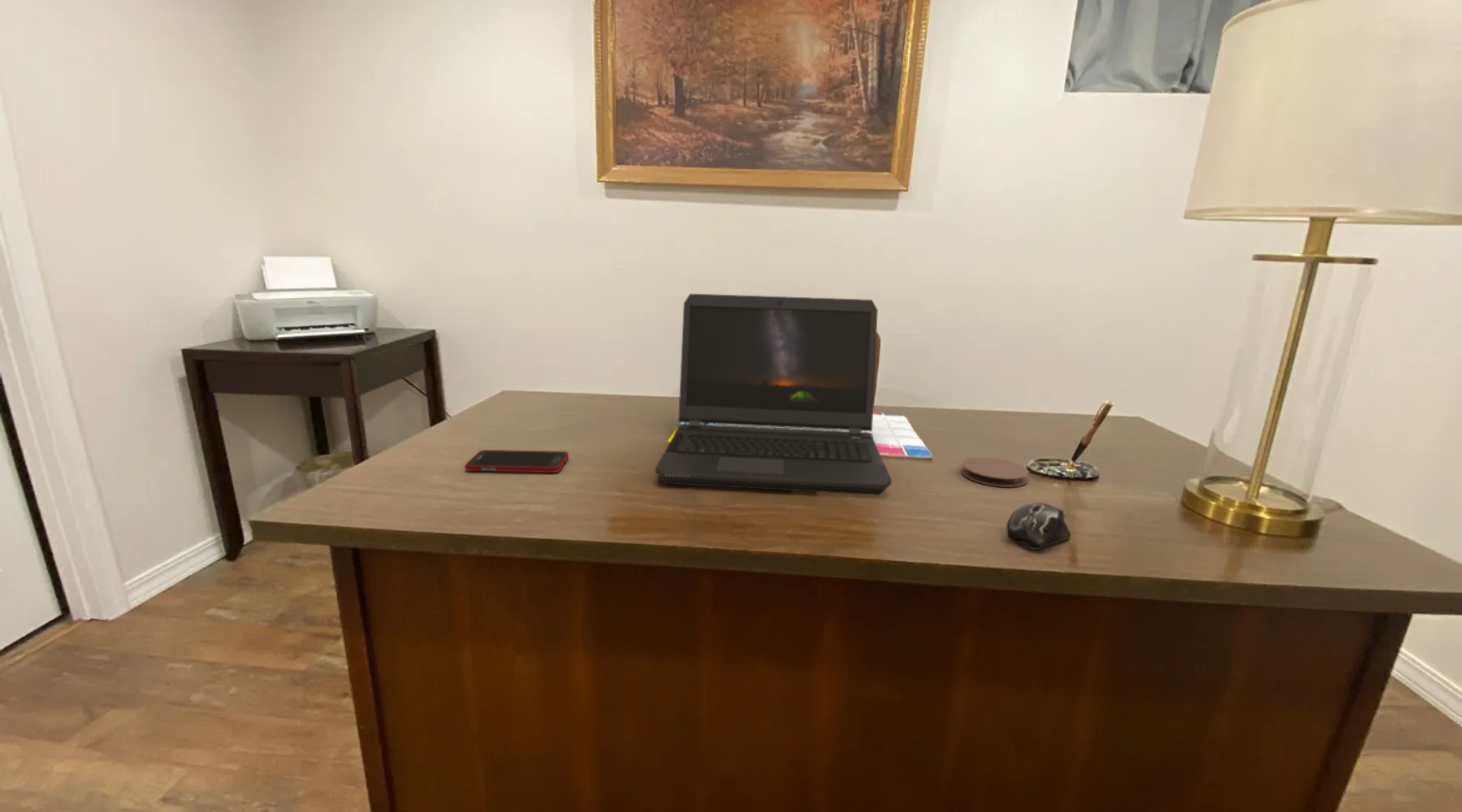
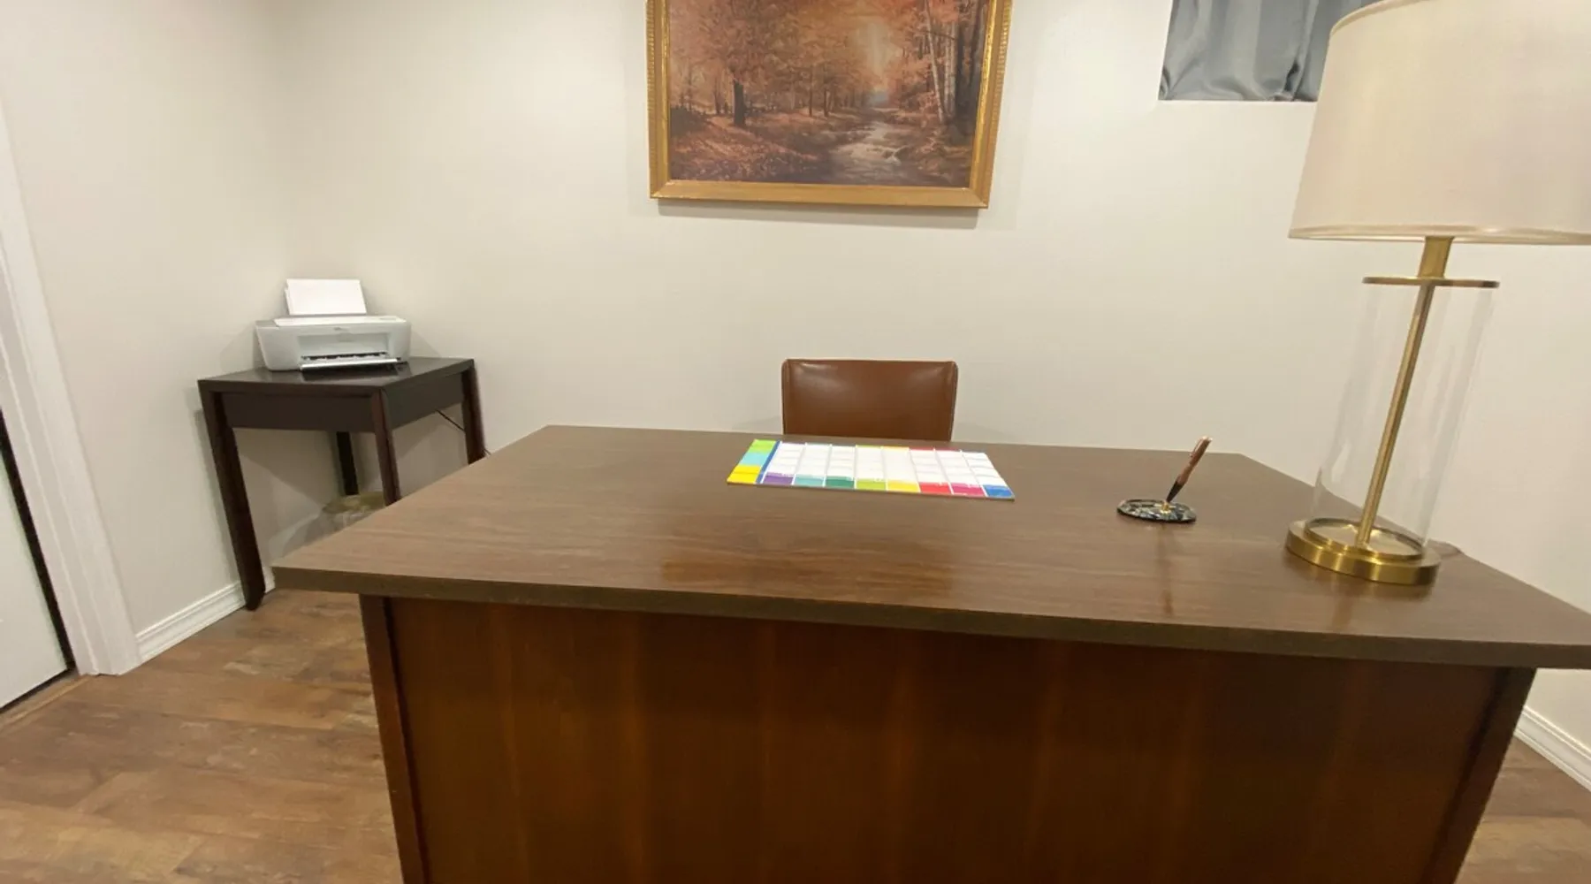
- laptop computer [655,293,893,496]
- computer mouse [1006,502,1071,551]
- coaster [960,456,1030,488]
- cell phone [464,449,569,473]
